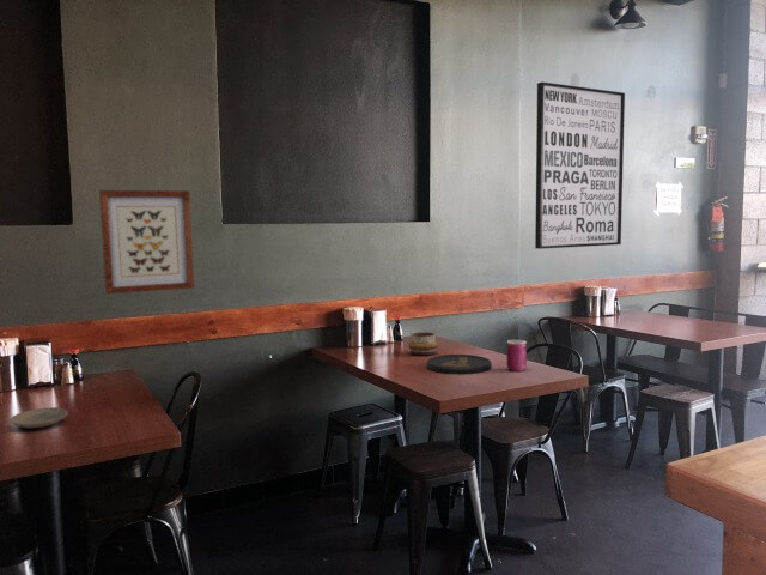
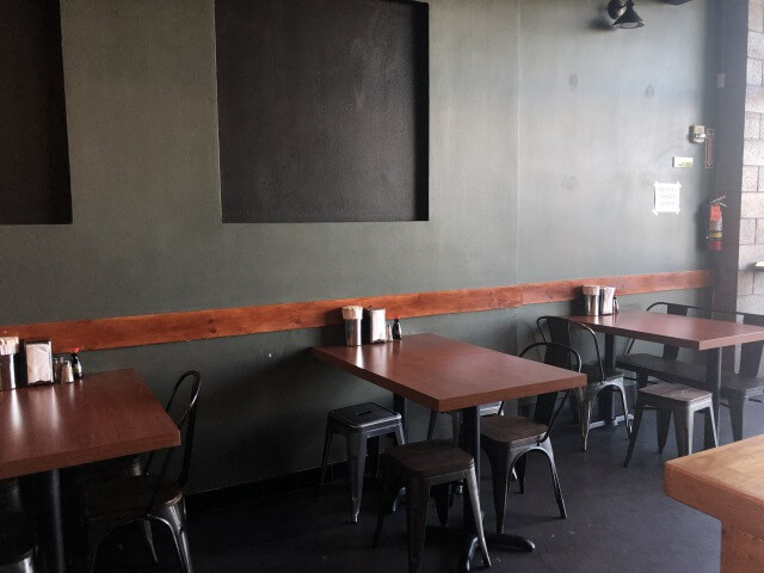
- plate [8,406,69,429]
- can [505,339,528,373]
- wall art [98,189,195,295]
- decorative bowl [407,331,439,356]
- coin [426,353,493,375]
- wall art [534,81,626,250]
